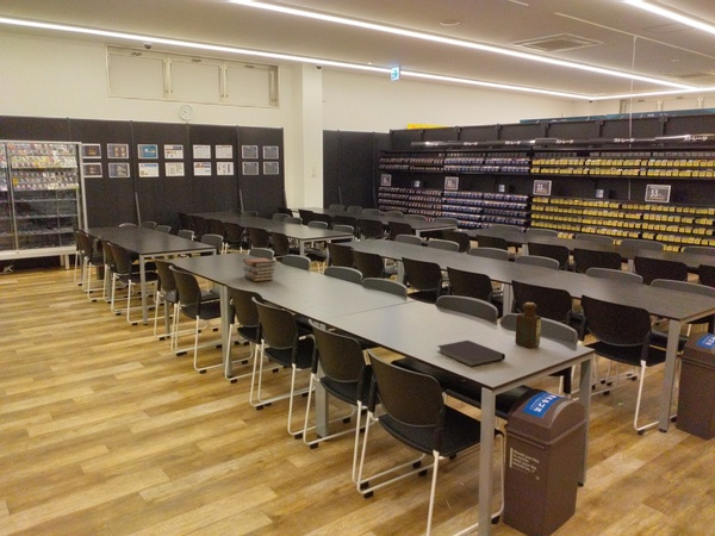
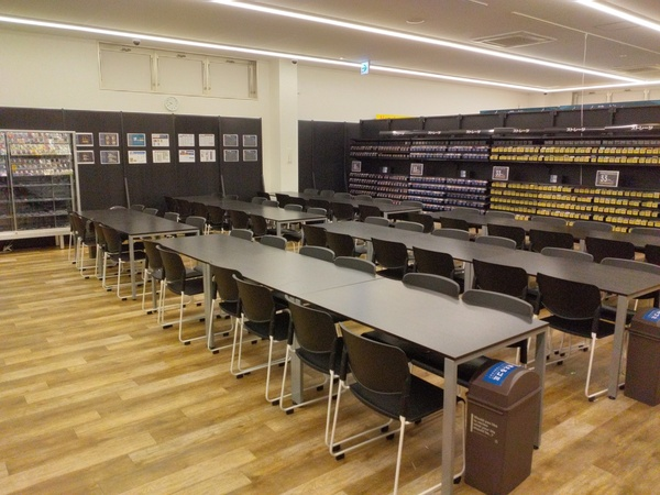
- book stack [242,256,278,282]
- notebook [436,339,506,368]
- bottle [514,301,542,349]
